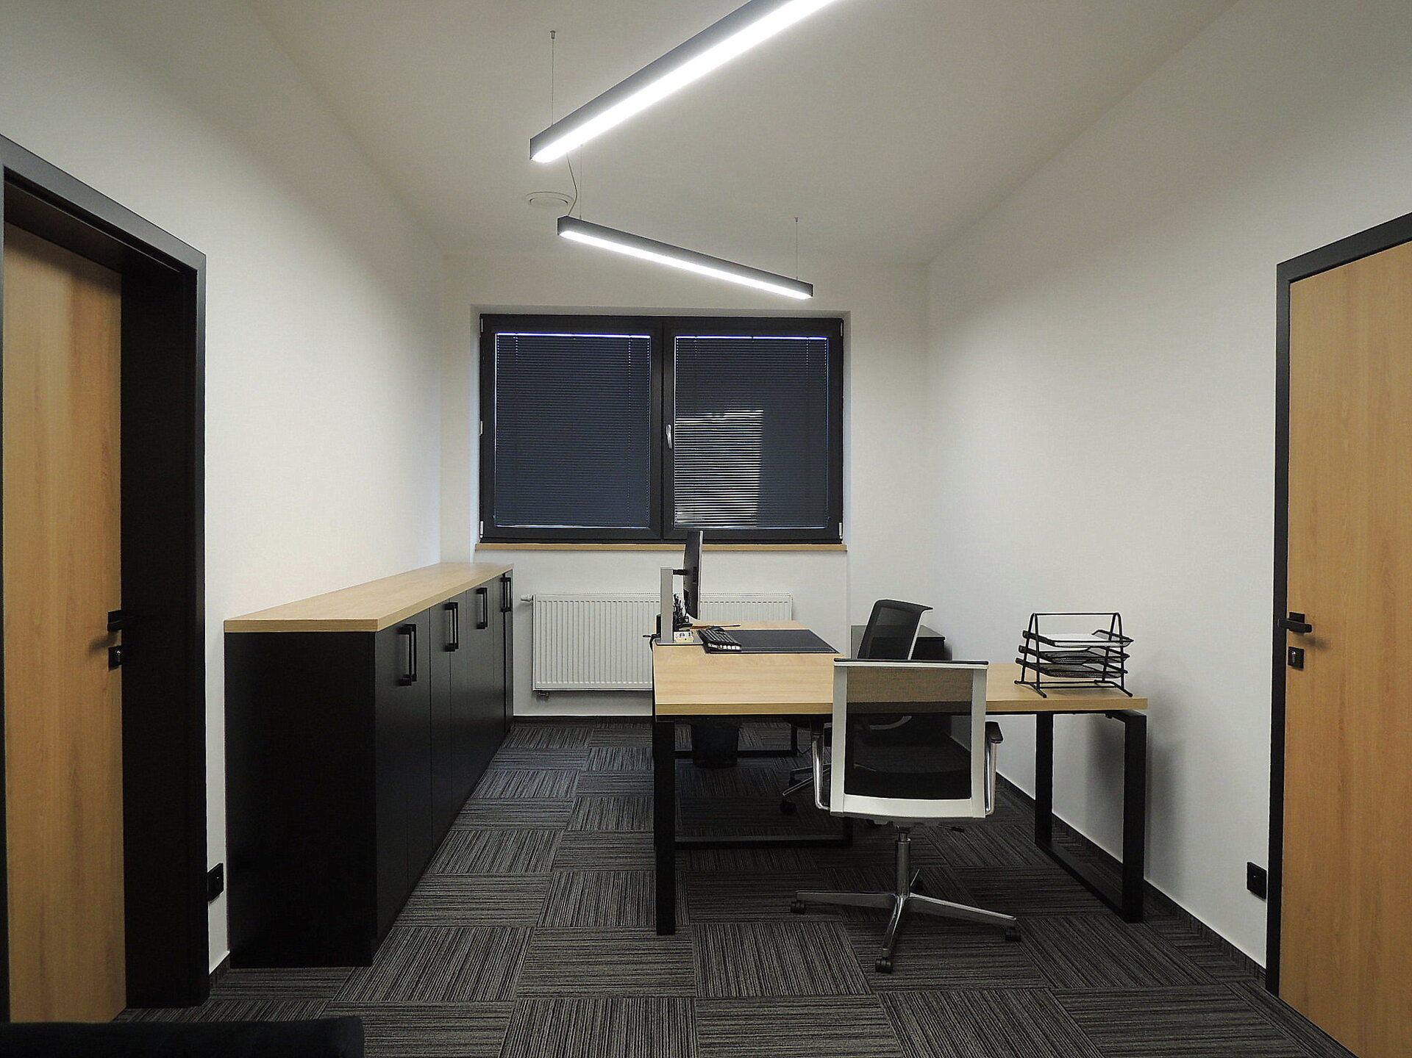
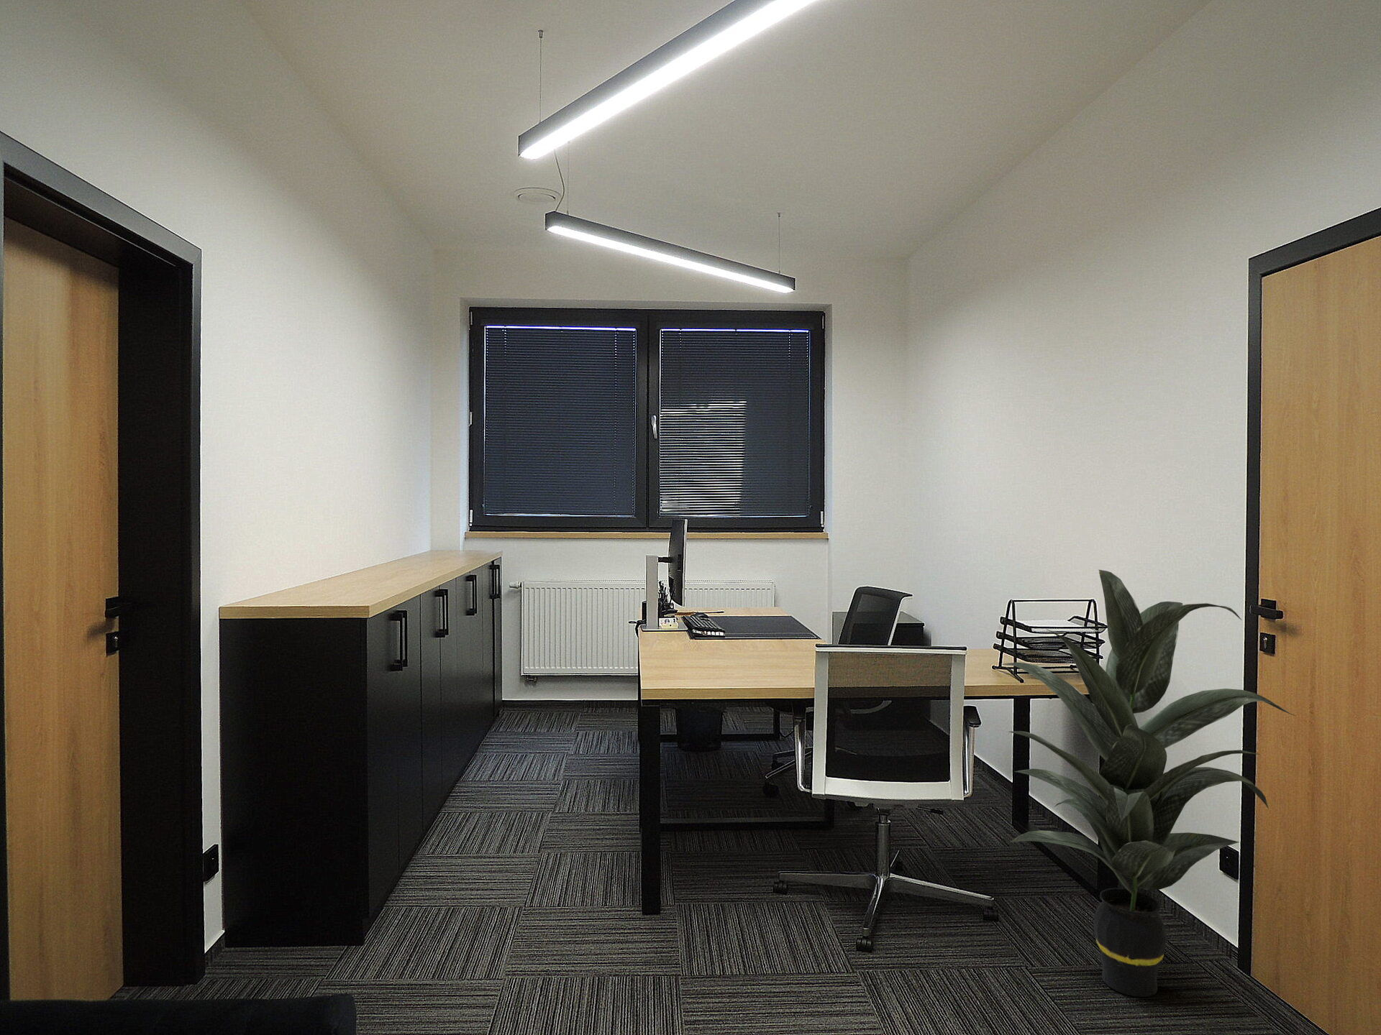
+ indoor plant [1000,570,1296,998]
